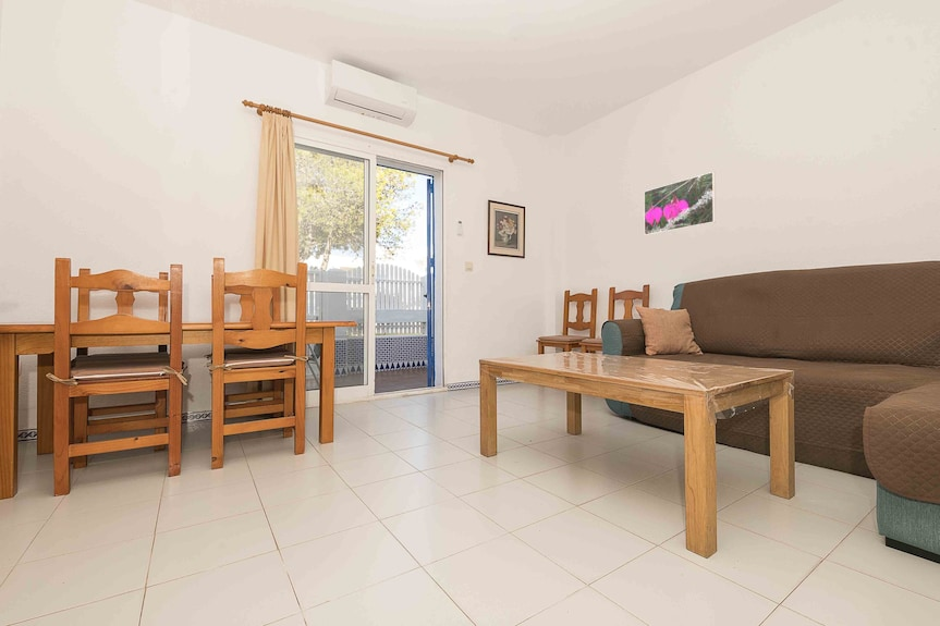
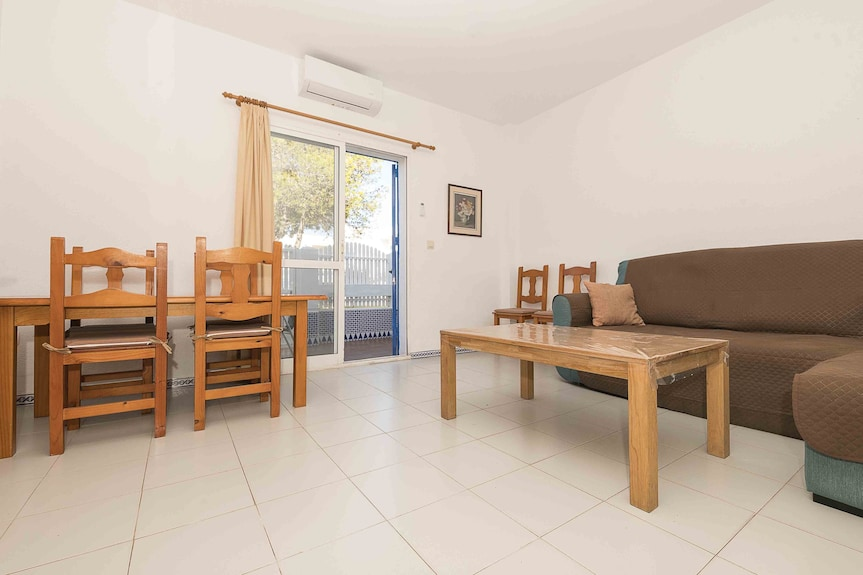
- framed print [643,171,717,236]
